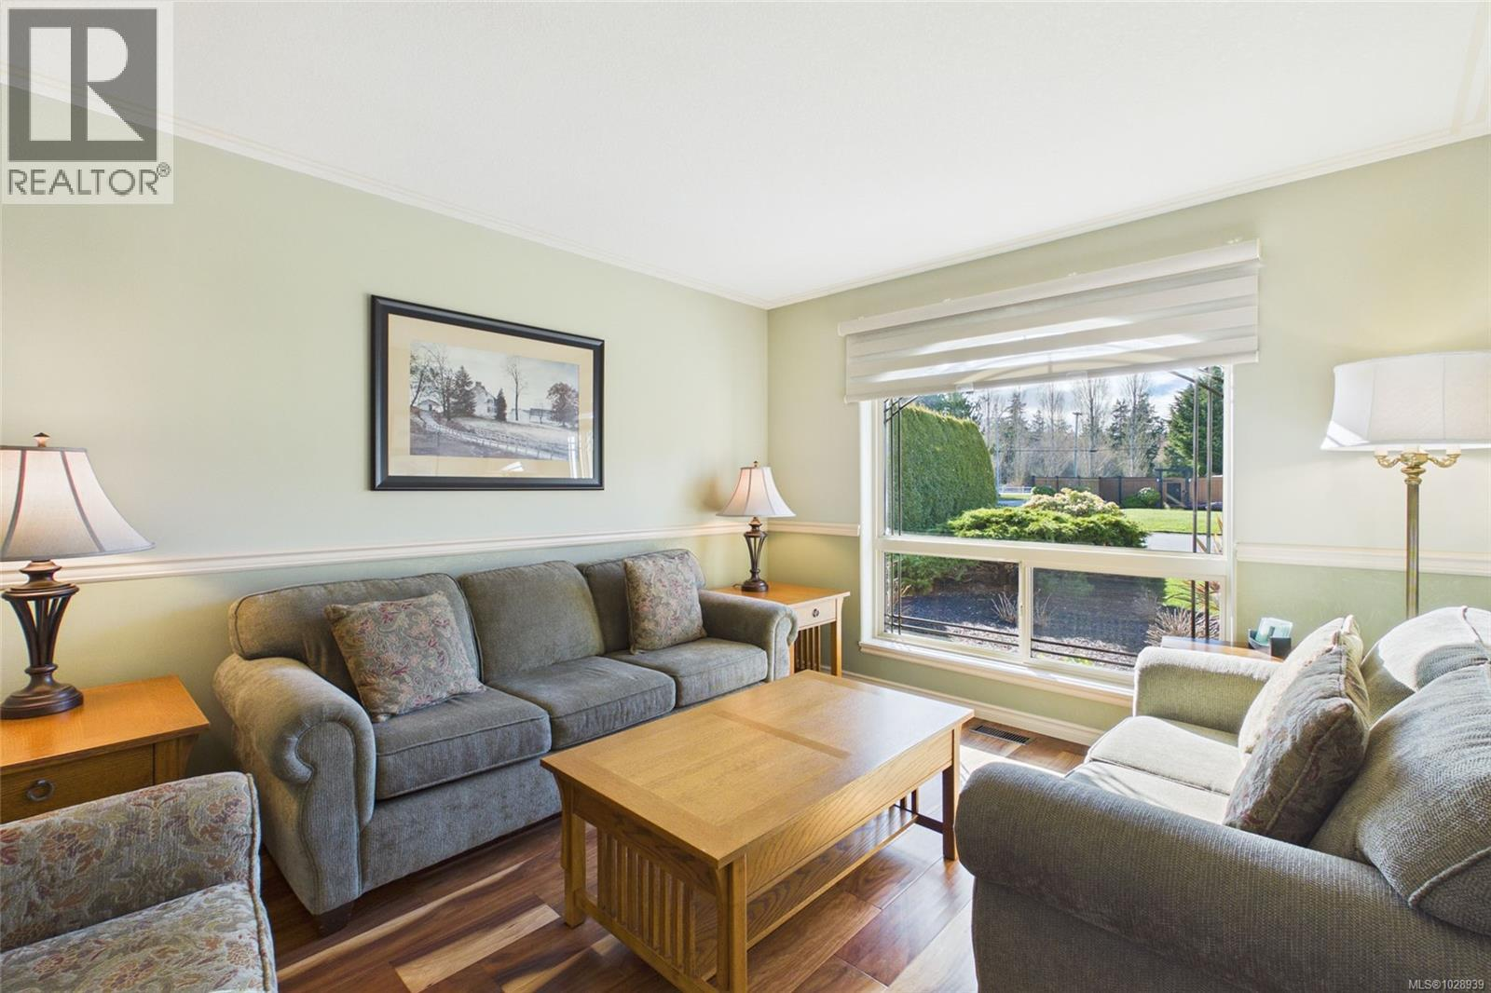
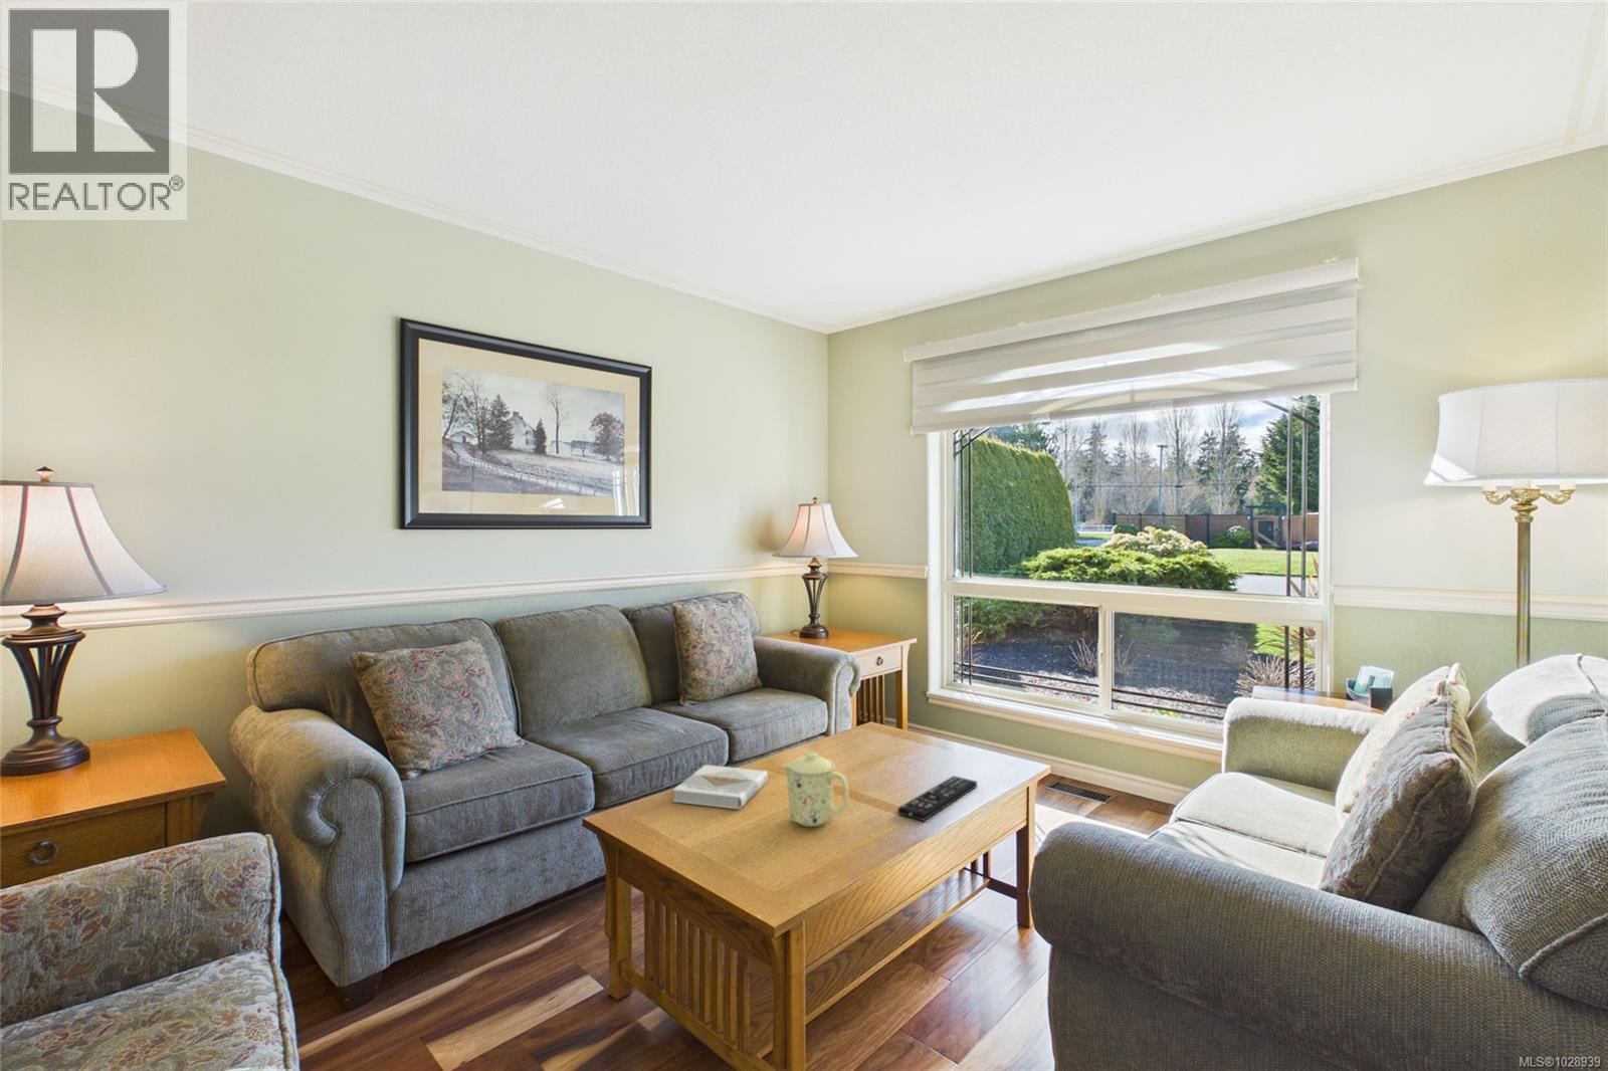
+ mug [781,751,849,828]
+ book [672,764,769,810]
+ remote control [897,775,978,822]
